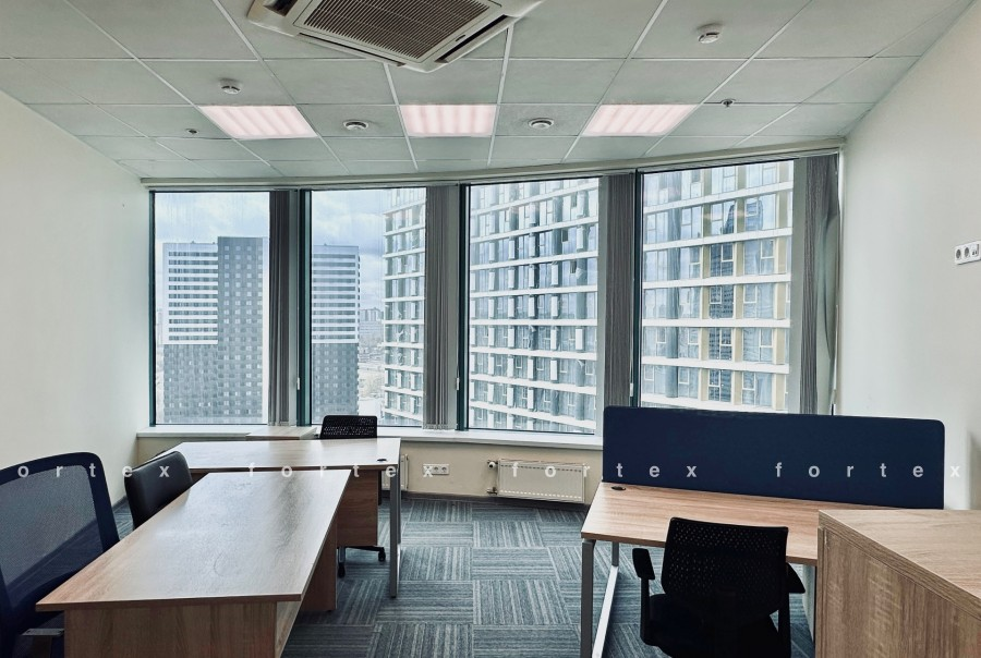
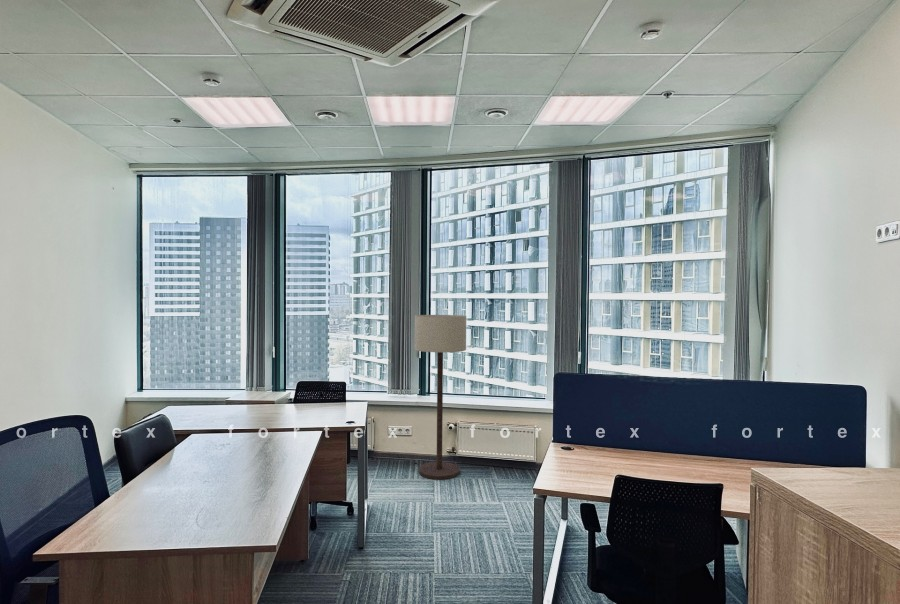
+ floor lamp [414,314,467,480]
